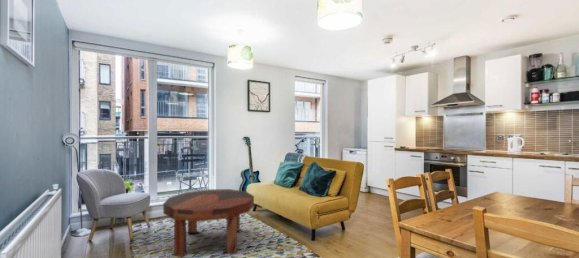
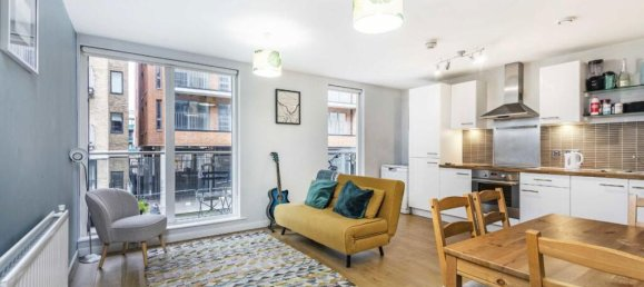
- coffee table [162,188,255,257]
